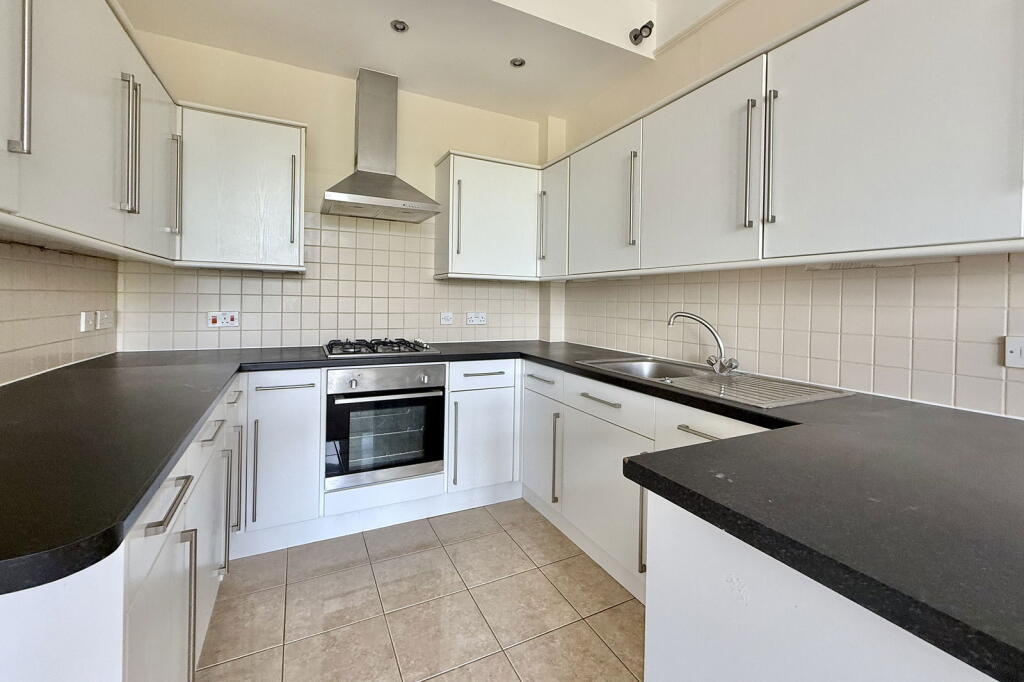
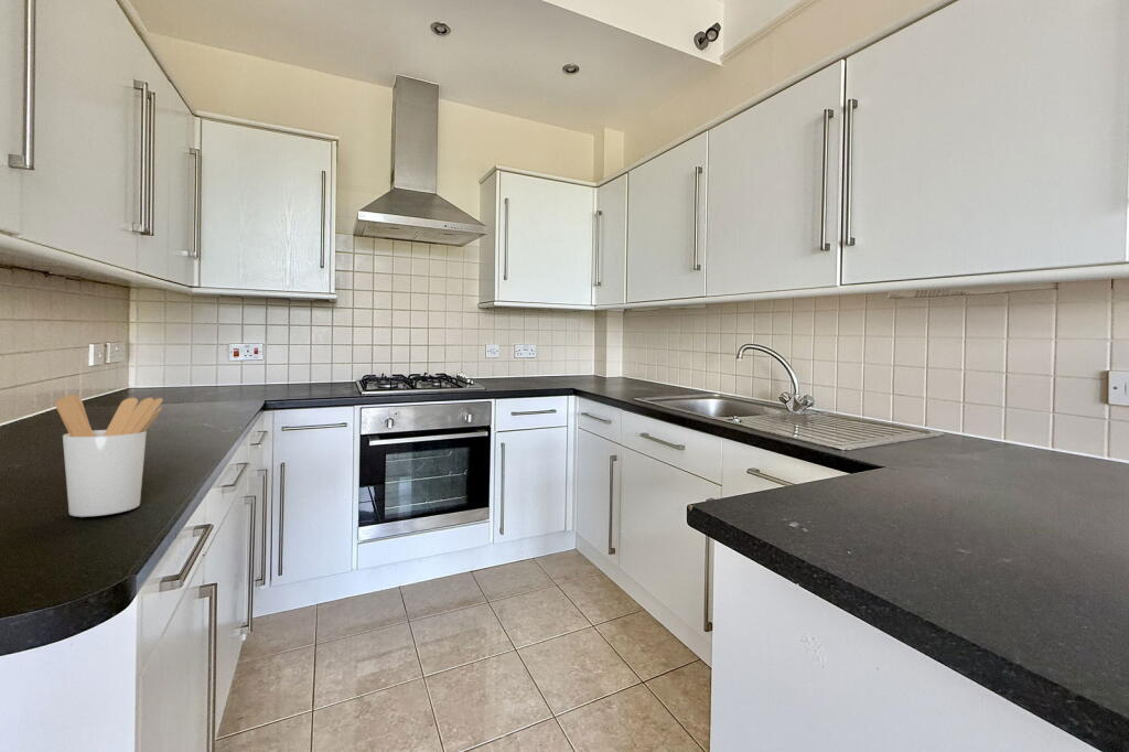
+ utensil holder [55,394,164,518]
